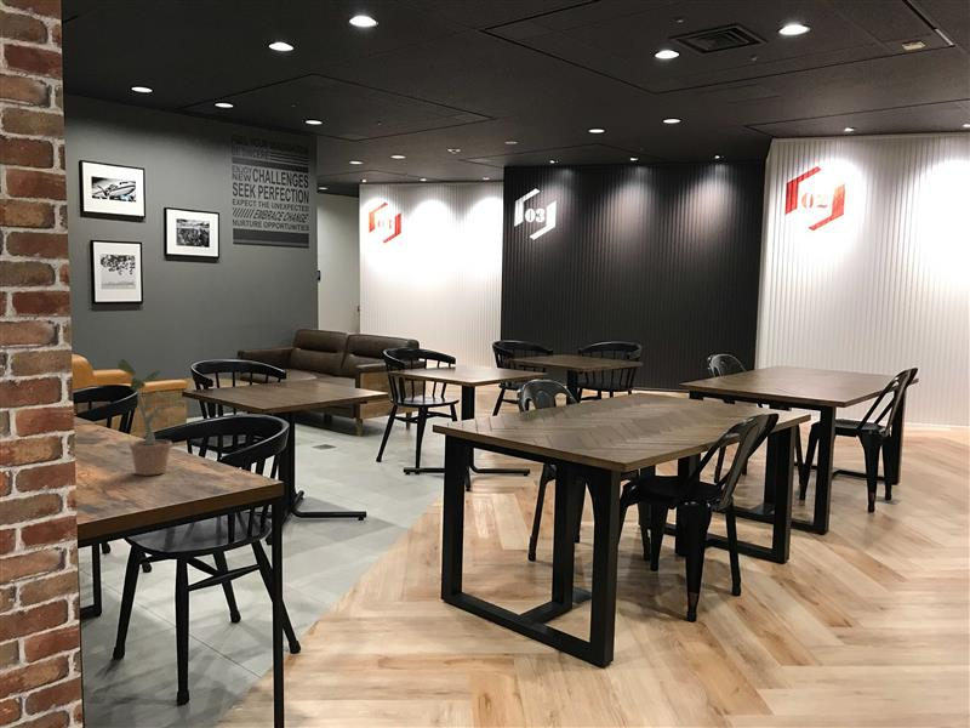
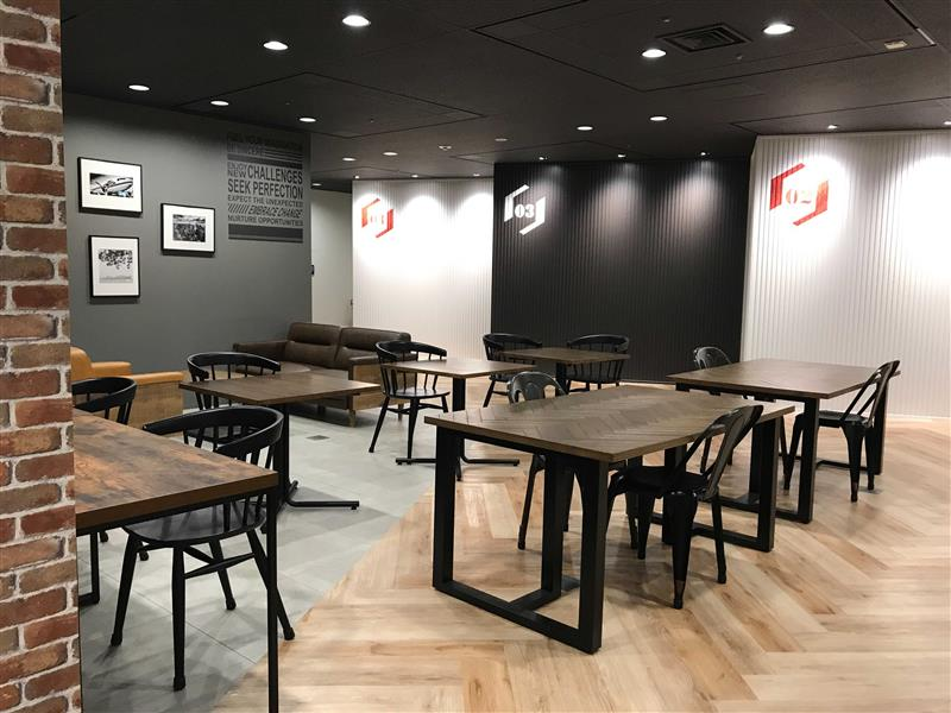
- potted plant [114,358,187,477]
